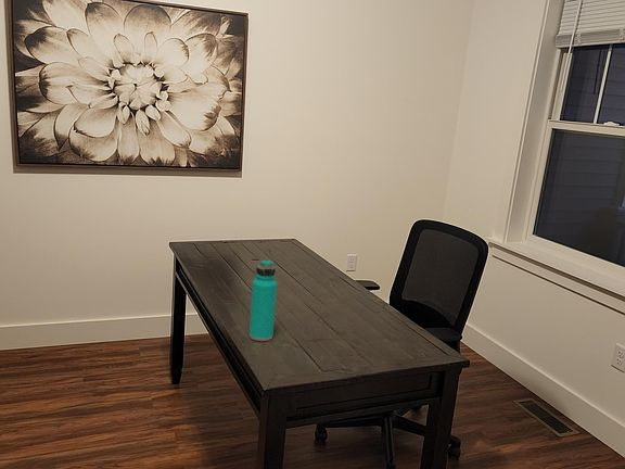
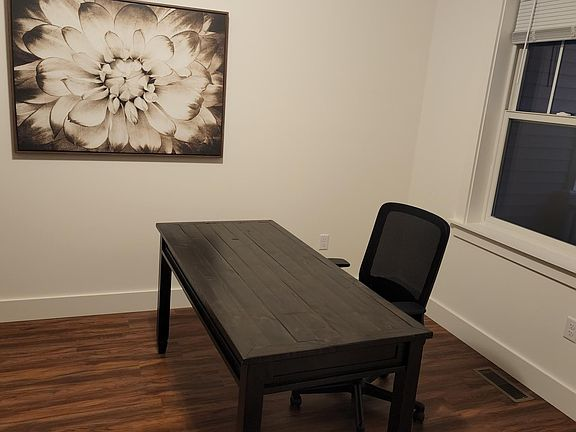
- water bottle [248,258,278,342]
